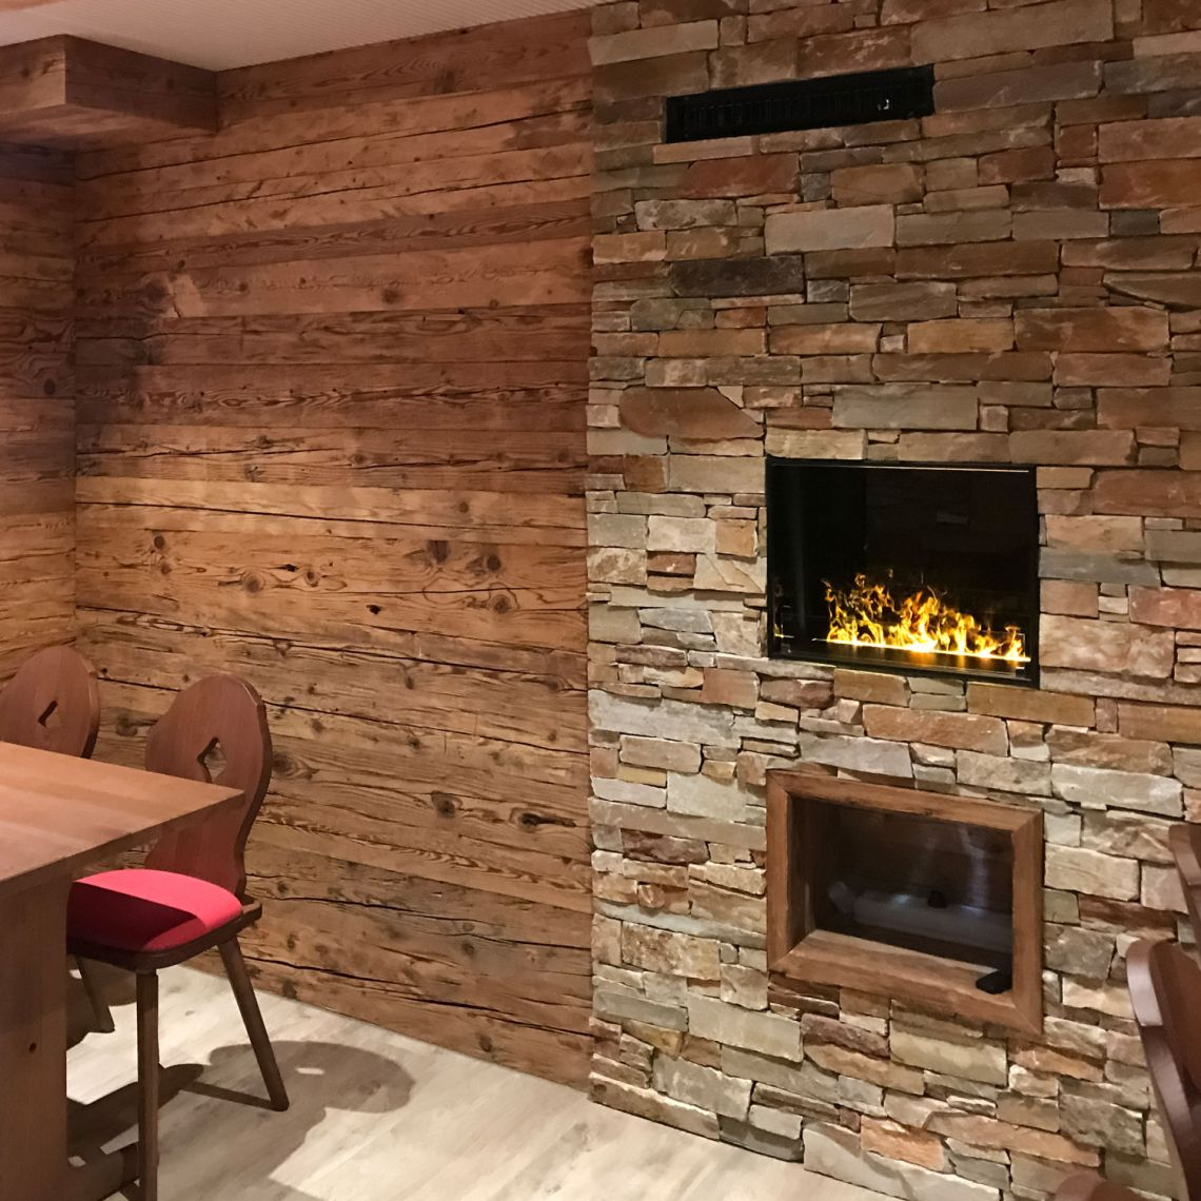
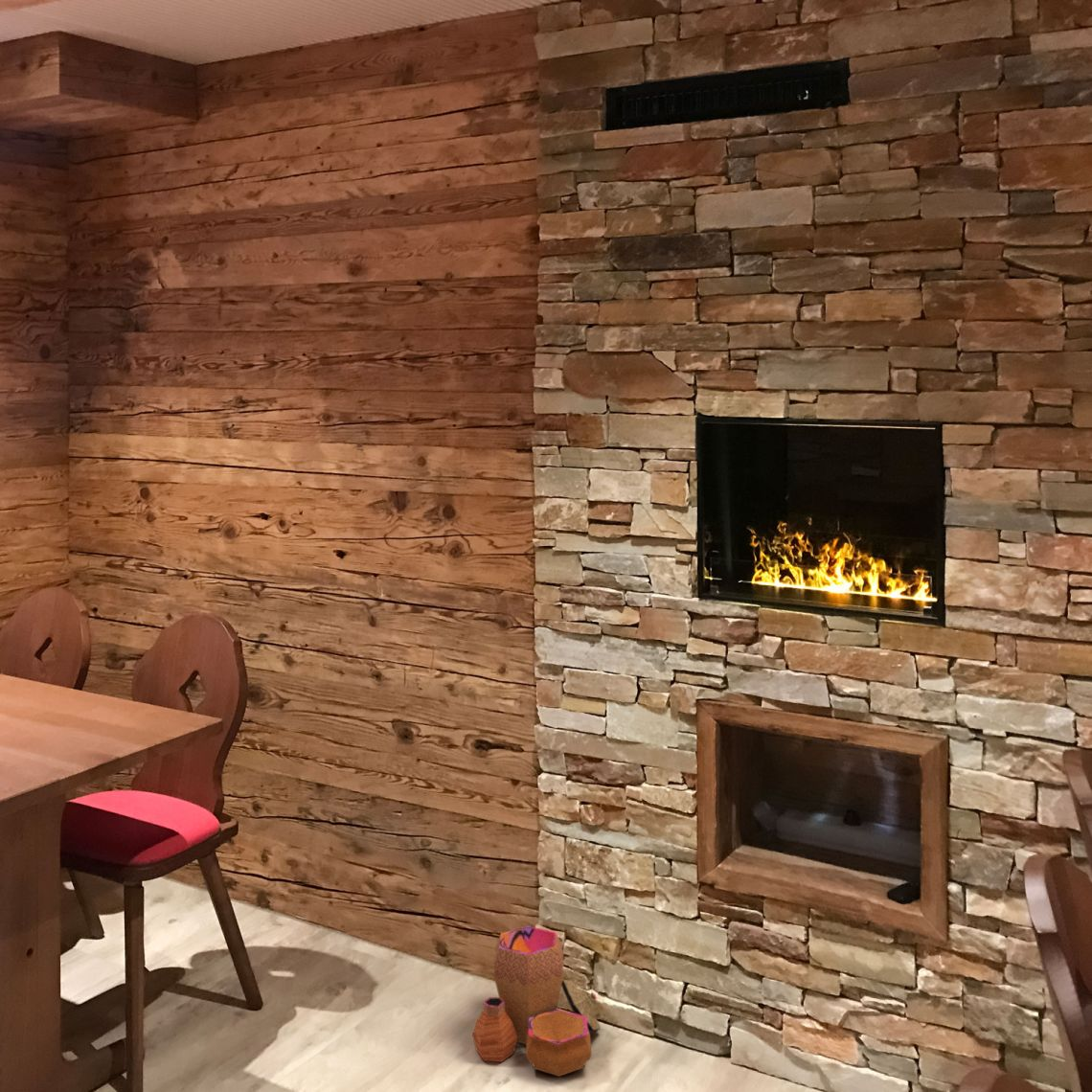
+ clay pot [471,925,602,1078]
